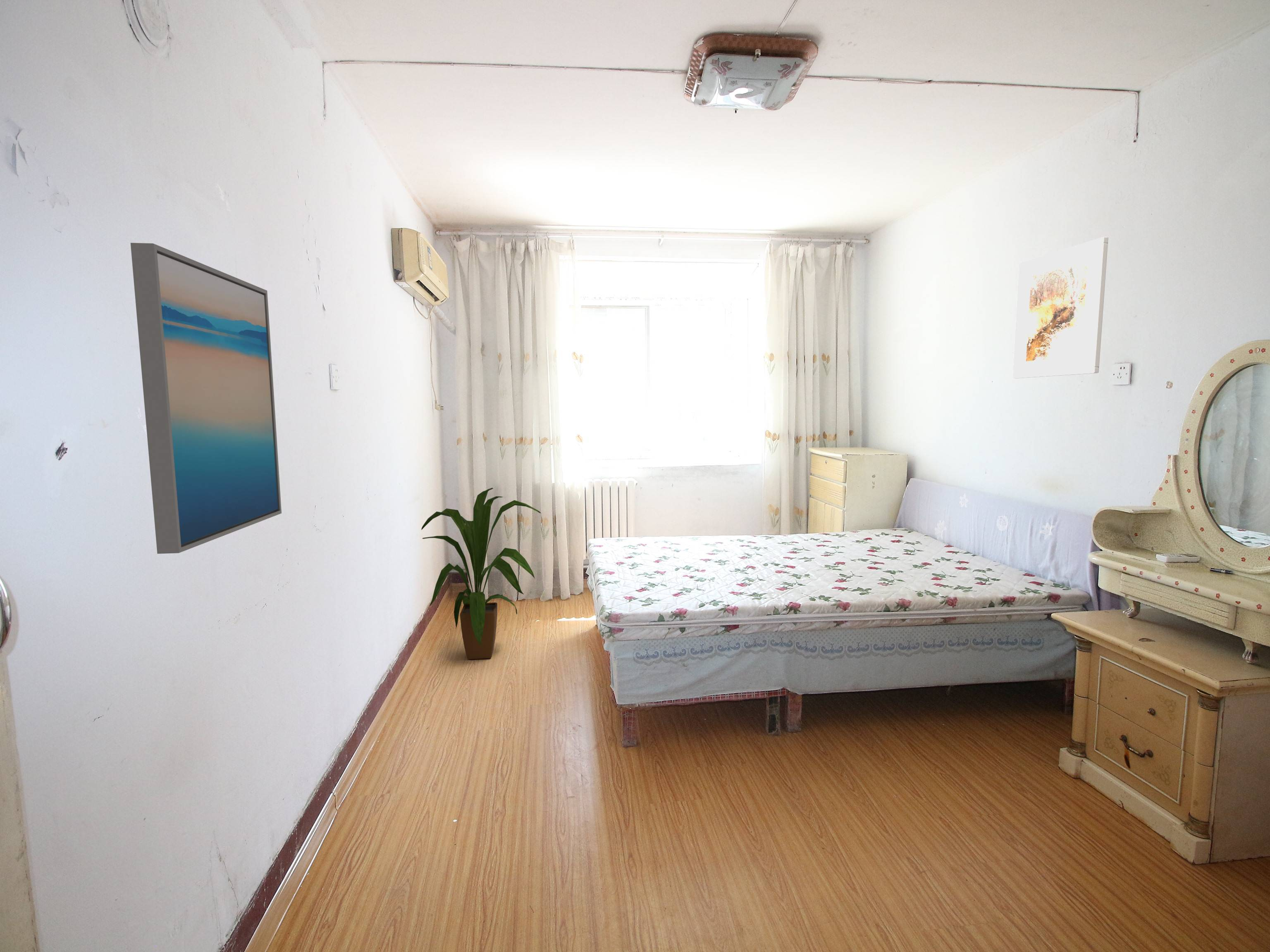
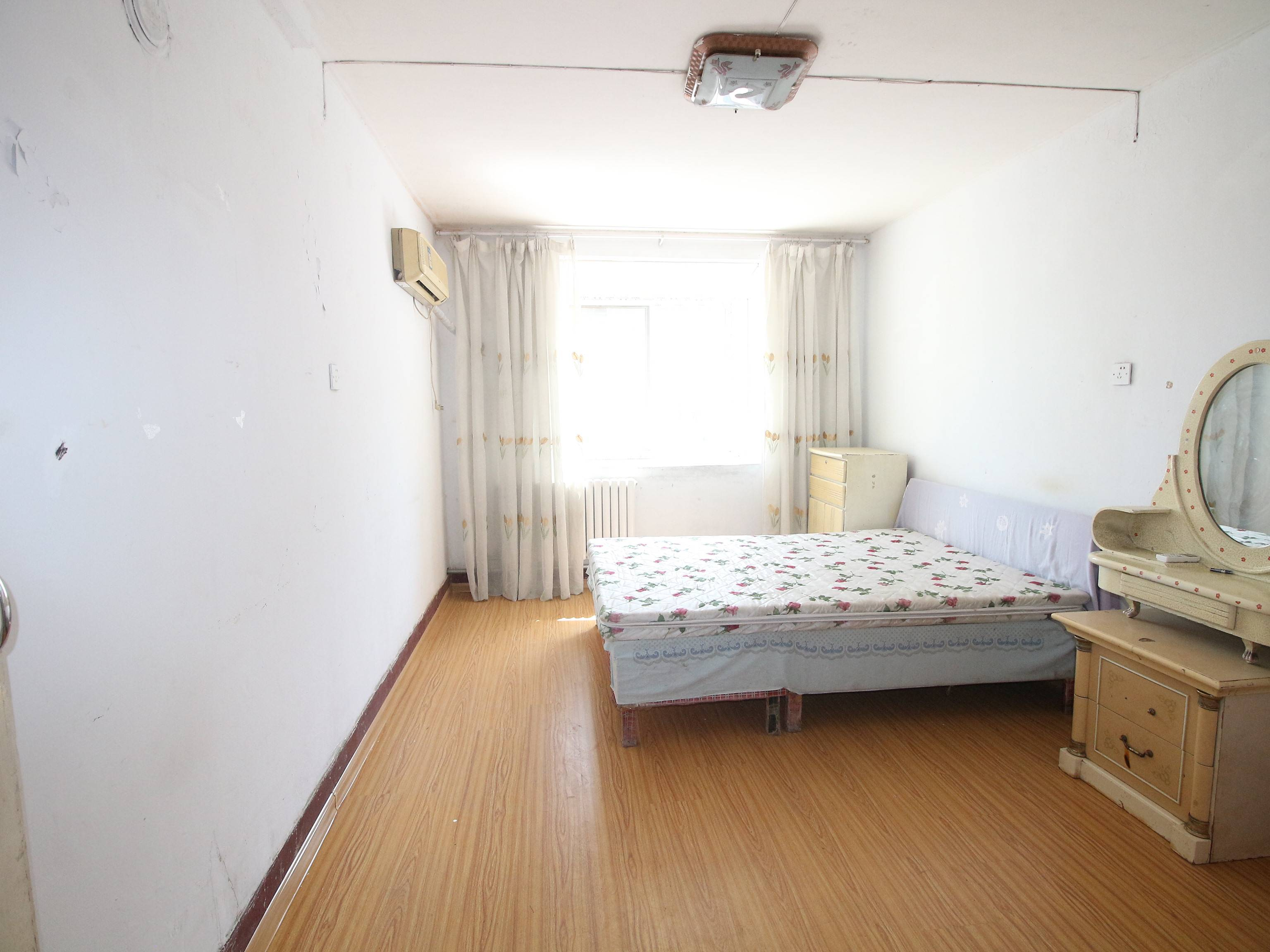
- house plant [421,488,542,660]
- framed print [1012,237,1109,379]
- wall art [130,243,282,554]
